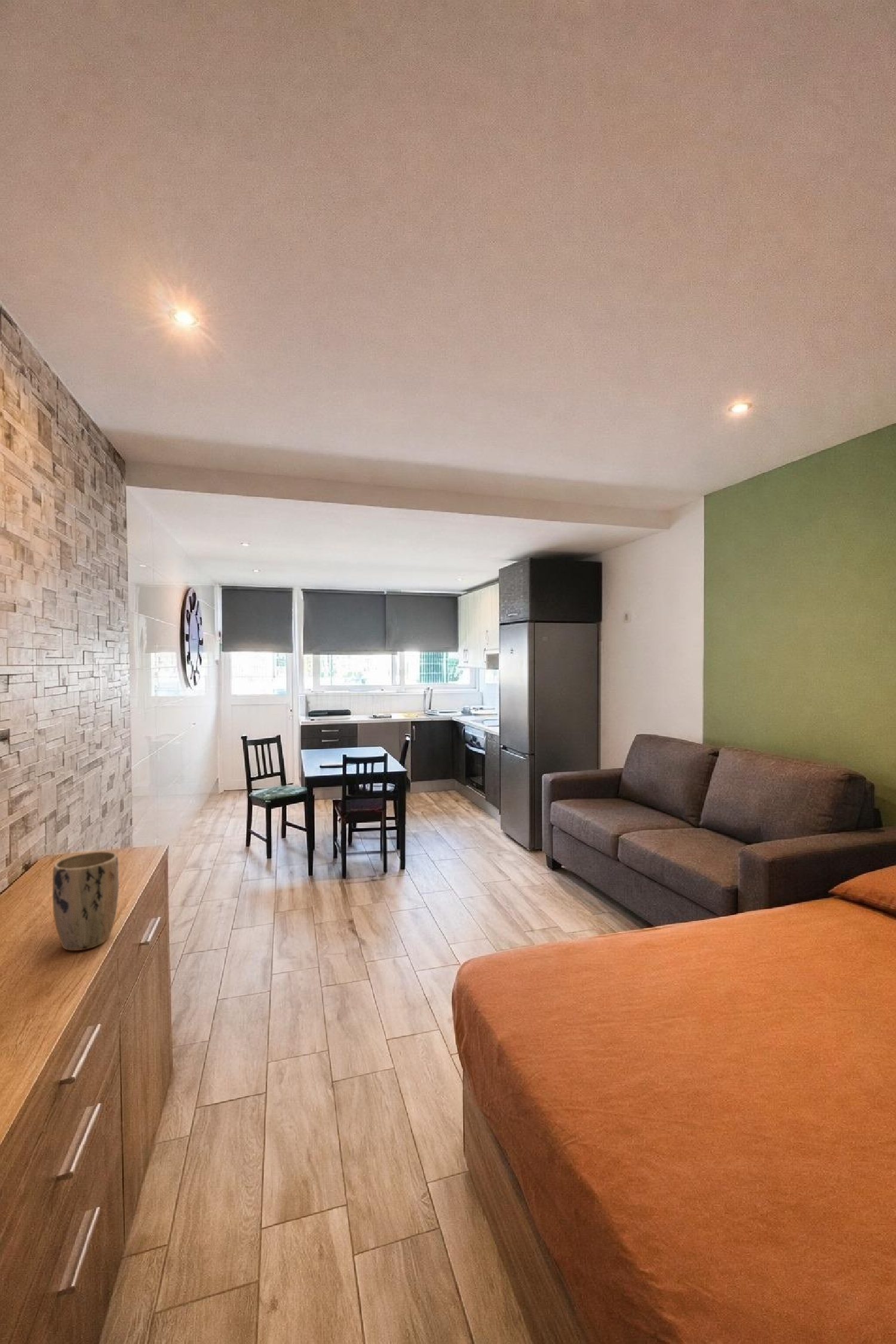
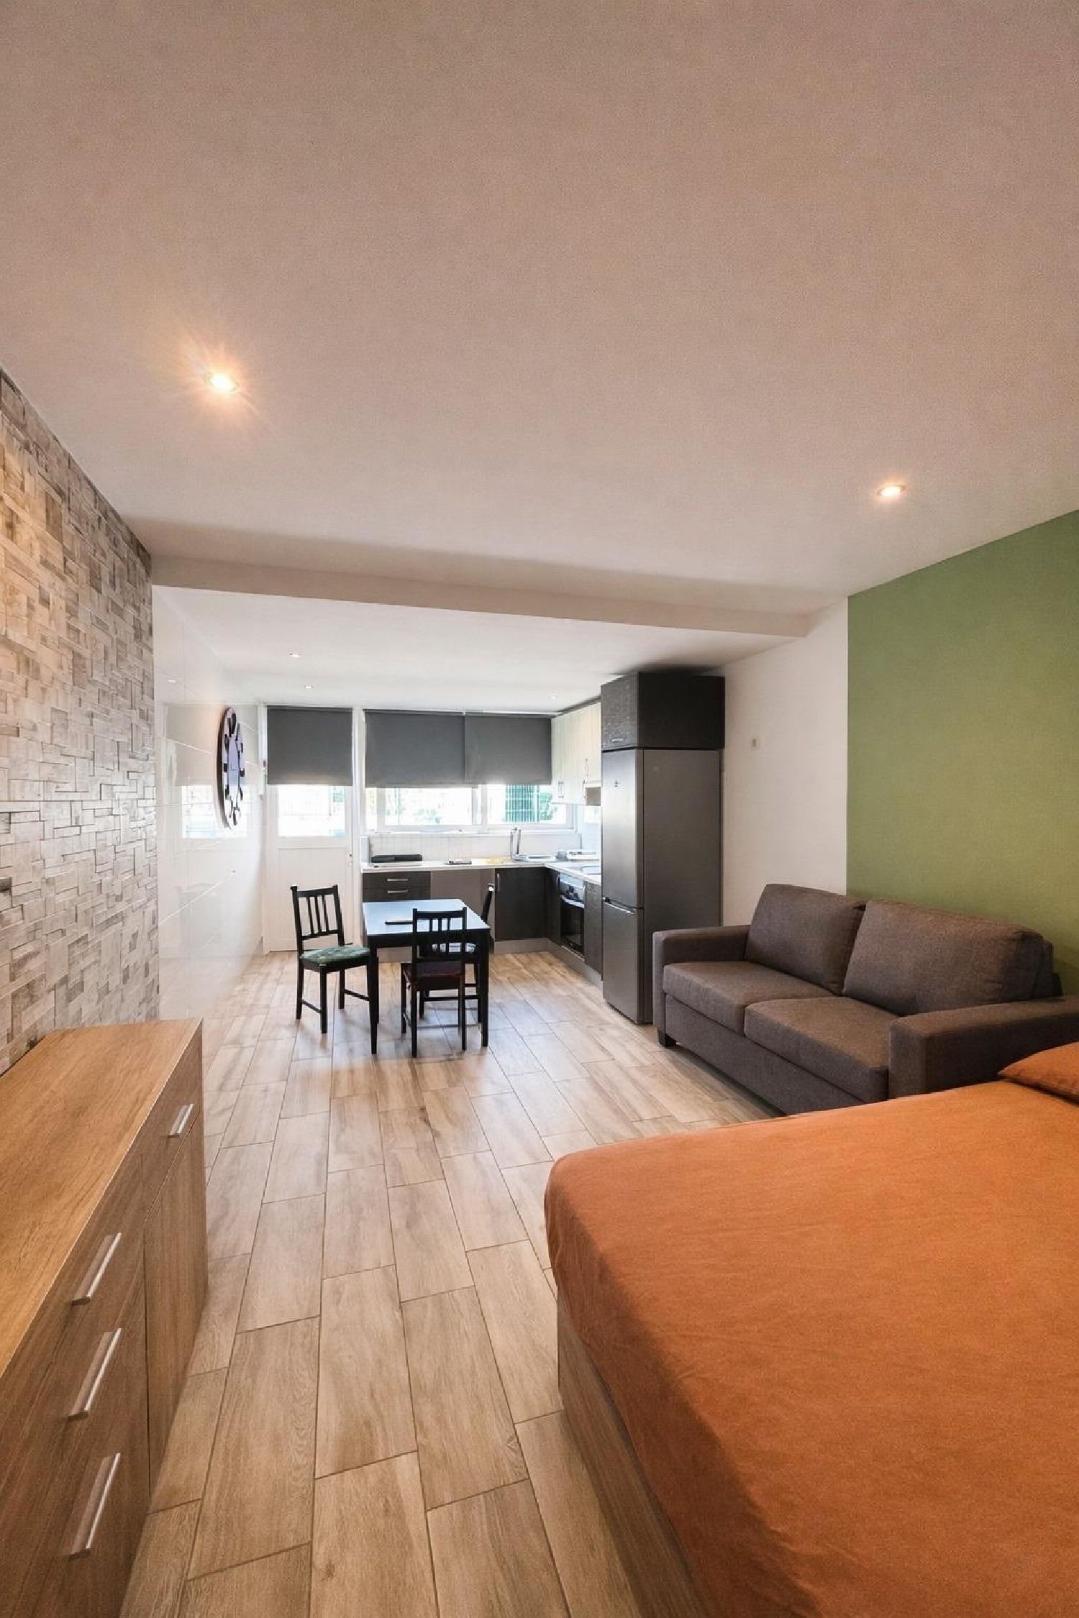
- plant pot [52,851,119,951]
